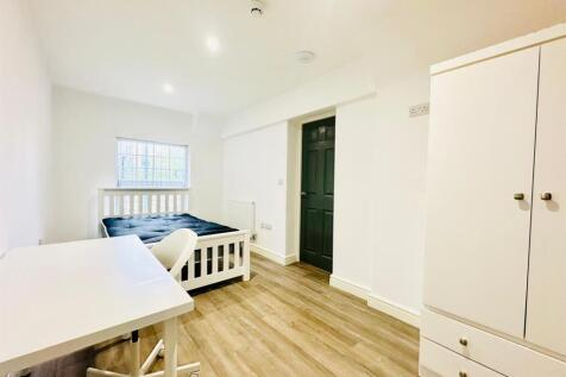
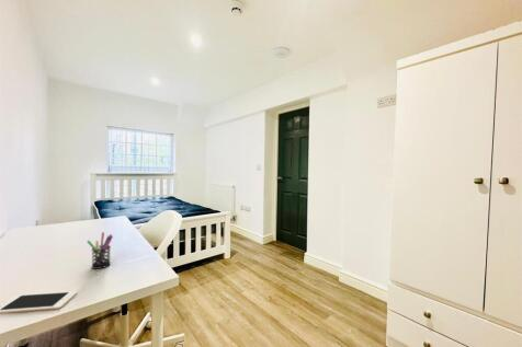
+ pen holder [86,231,114,270]
+ cell phone [0,290,78,314]
